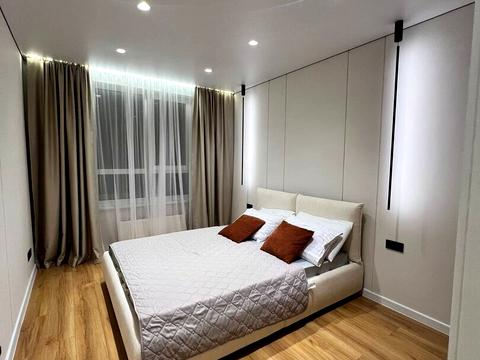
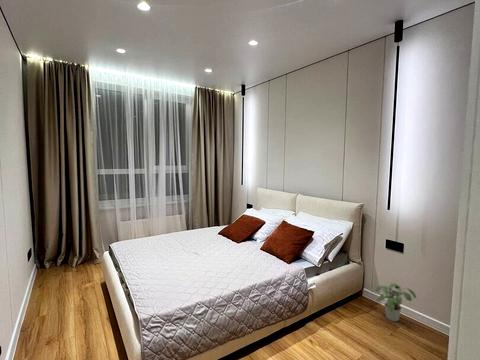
+ potted plant [374,282,417,322]
